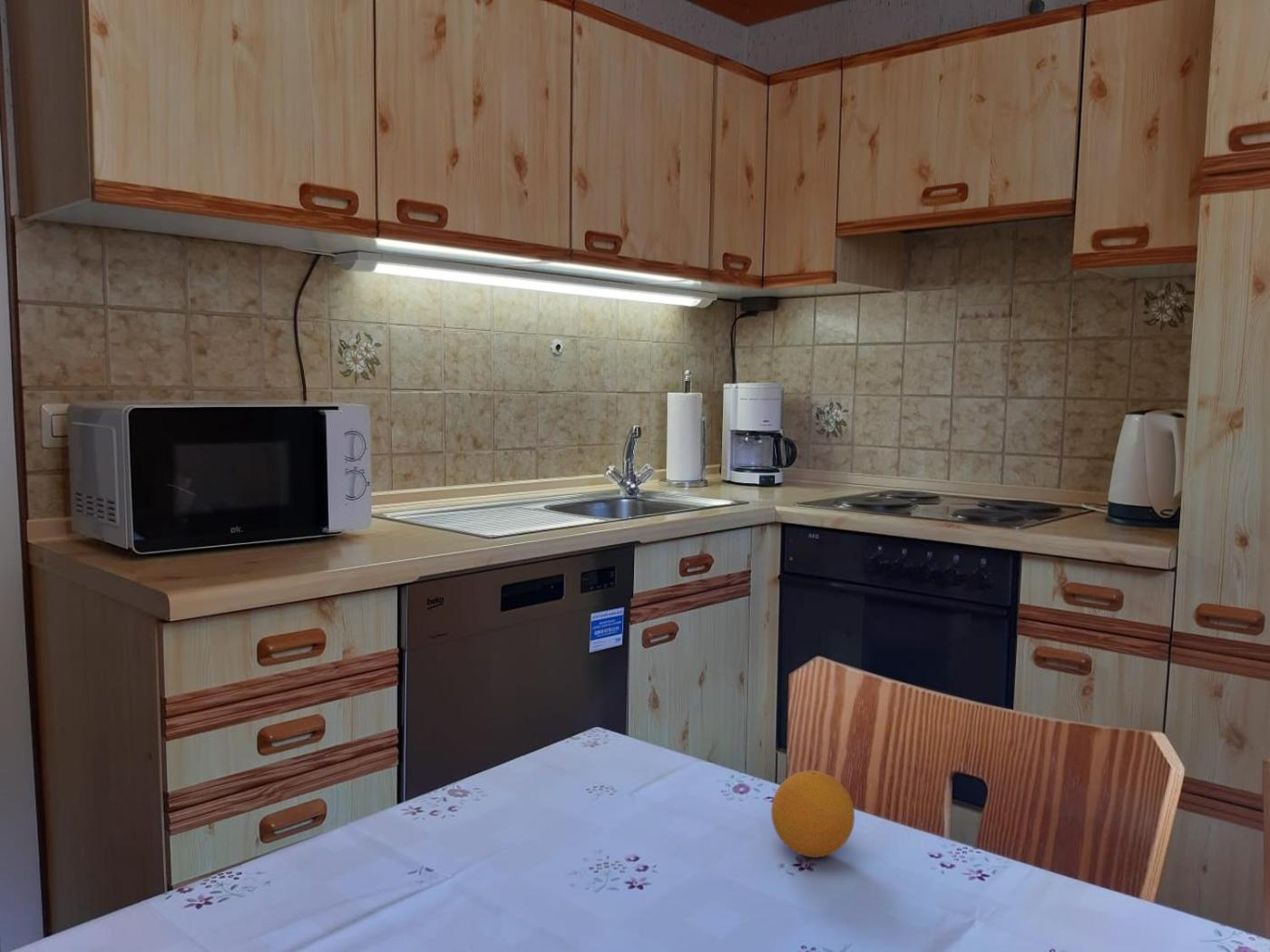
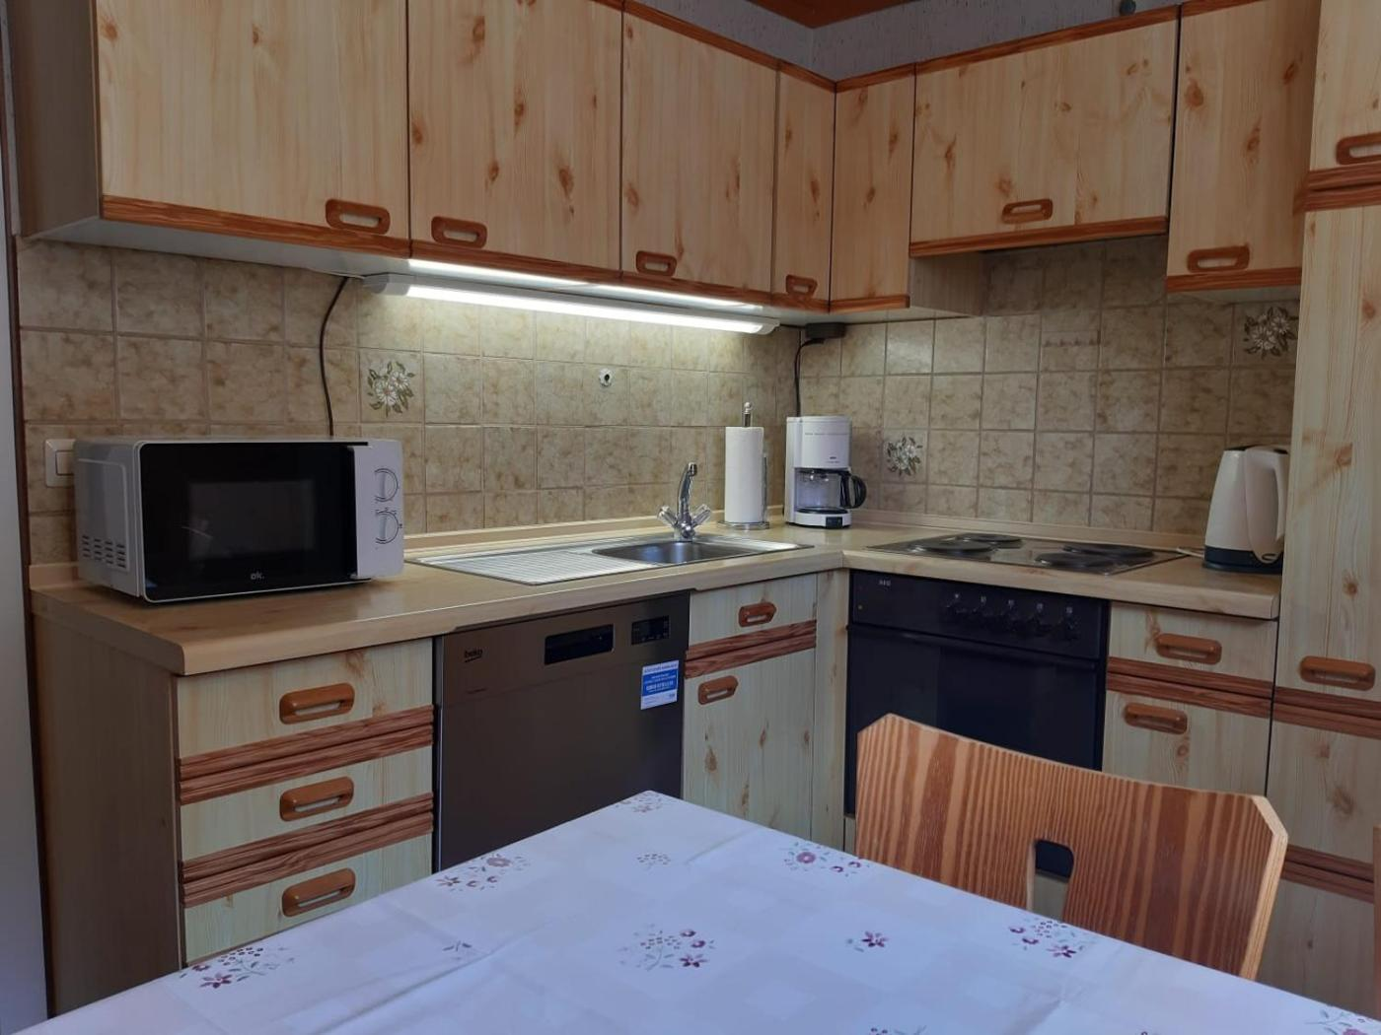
- fruit [770,769,855,859]
